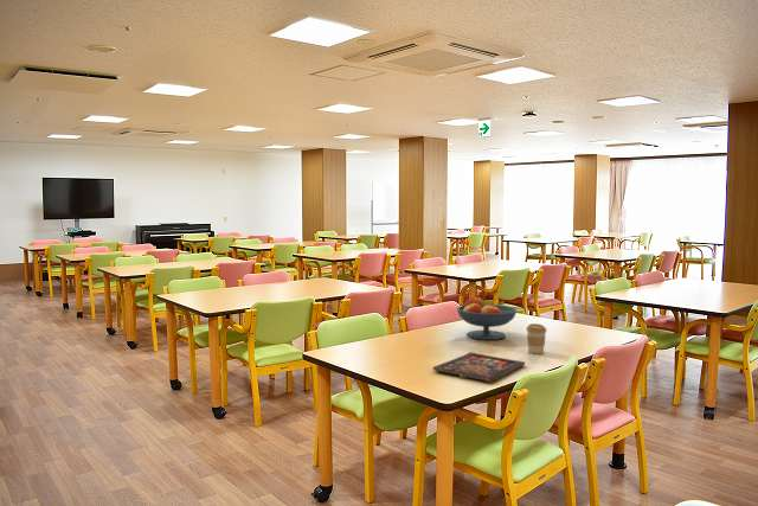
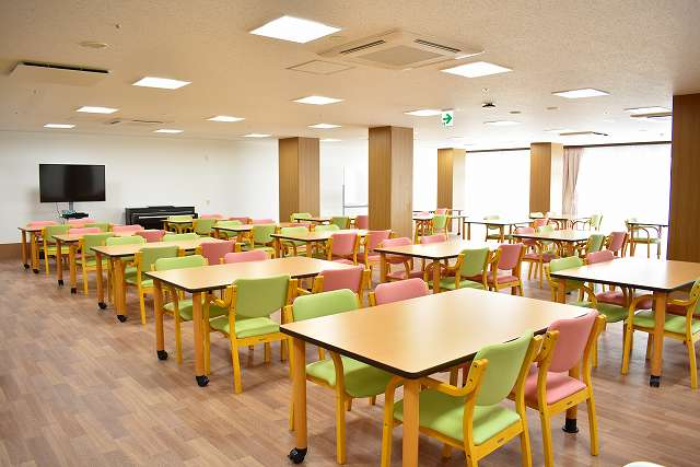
- fruit bowl [456,296,519,341]
- coffee cup [526,322,547,354]
- board game [431,351,526,383]
